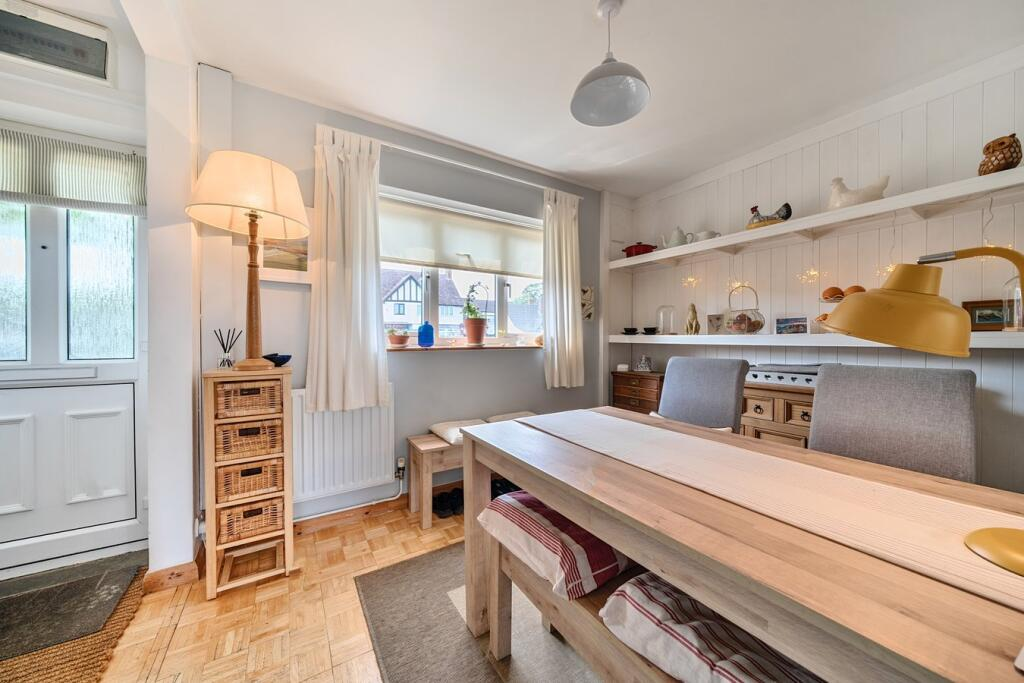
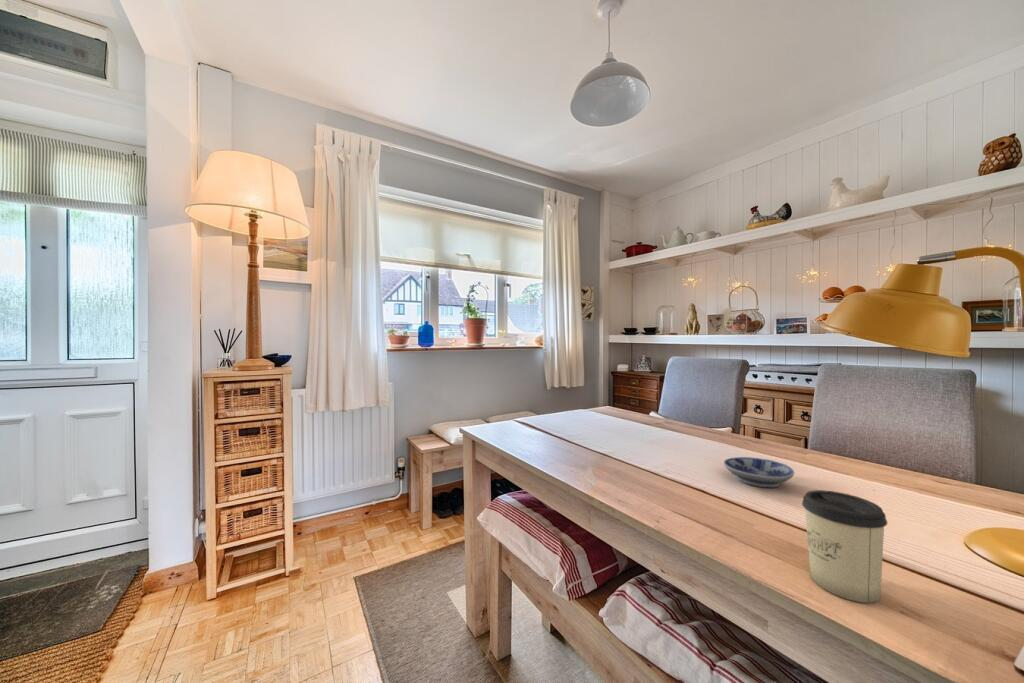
+ cup [801,489,888,604]
+ bowl [723,456,795,488]
